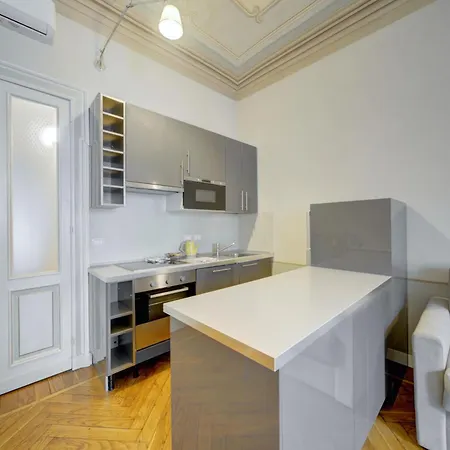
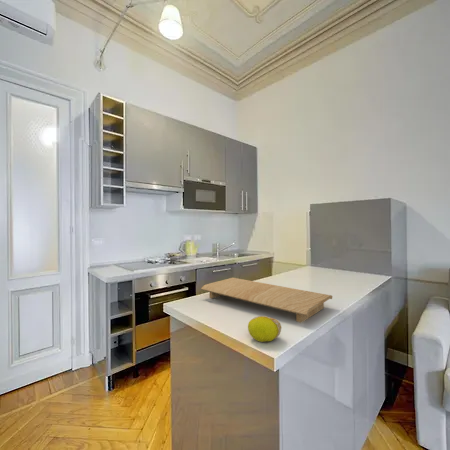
+ fruit [247,315,282,343]
+ cutting board [200,277,333,323]
